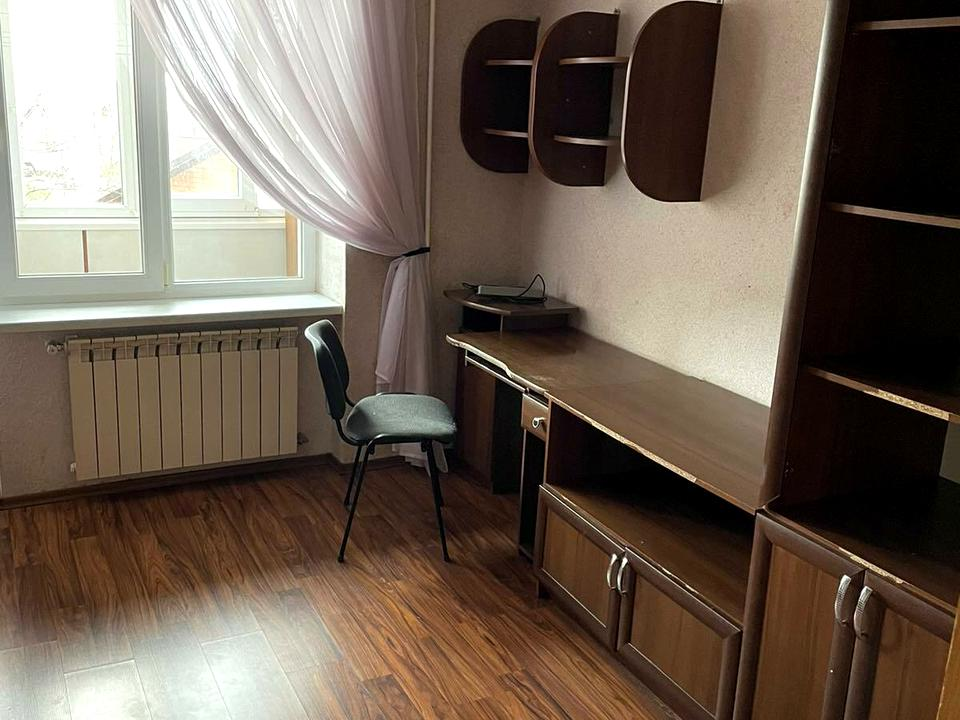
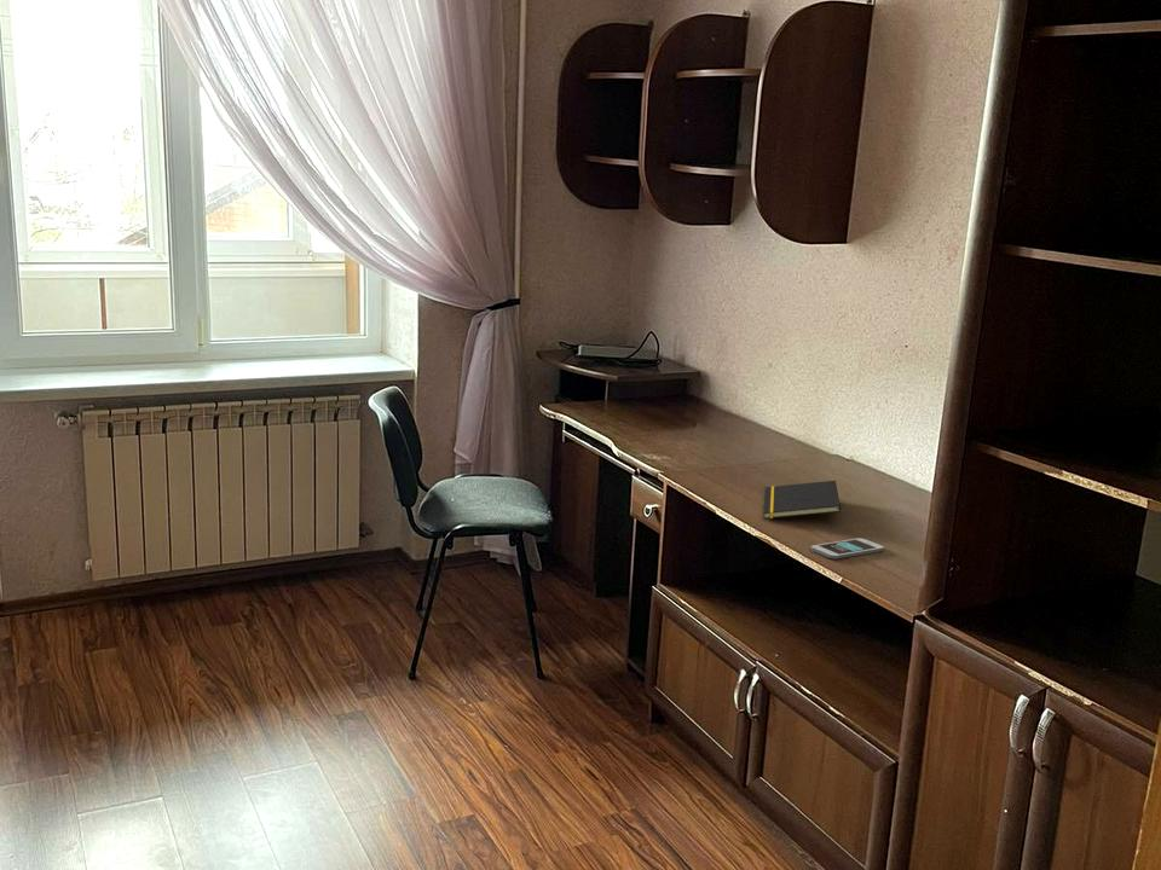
+ smartphone [809,538,885,559]
+ notepad [762,480,842,520]
